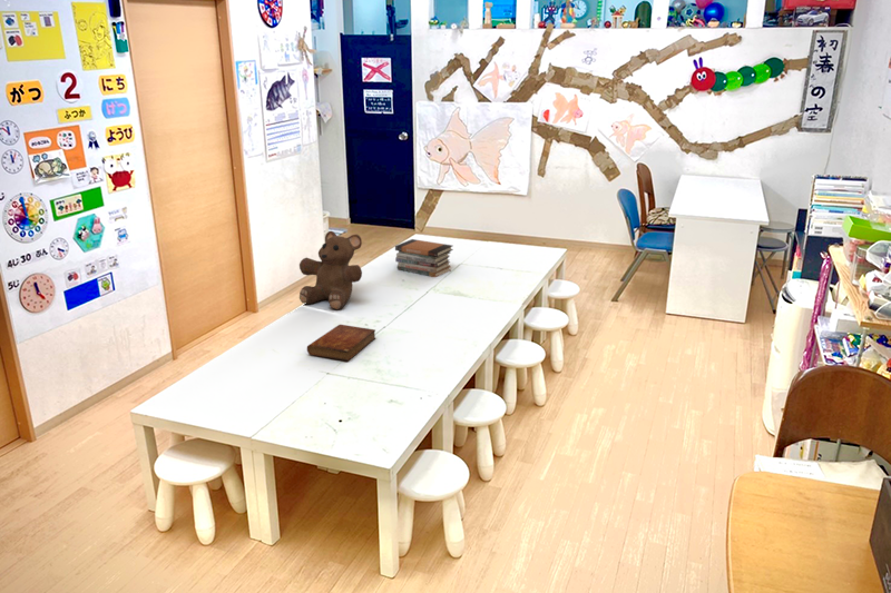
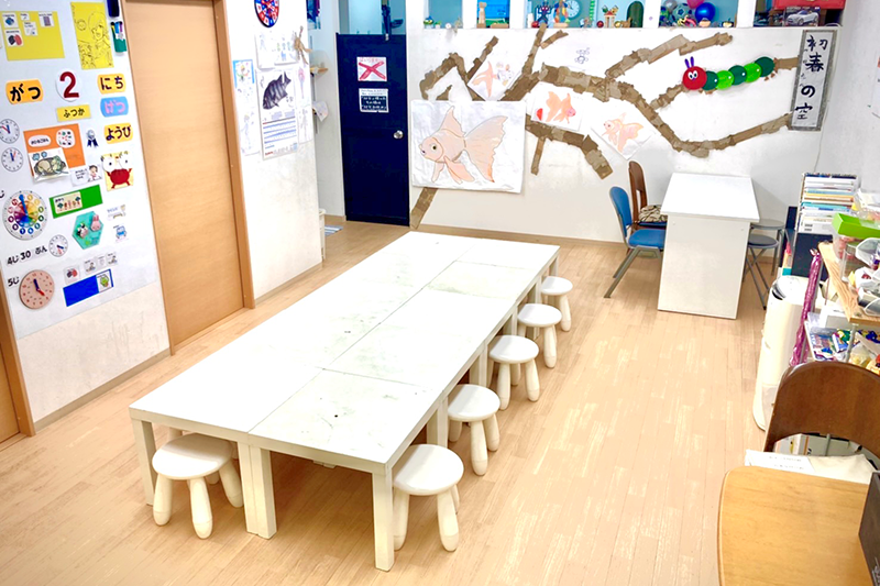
- teddy bear [298,230,363,310]
- book stack [394,238,454,278]
- bible [306,324,376,362]
